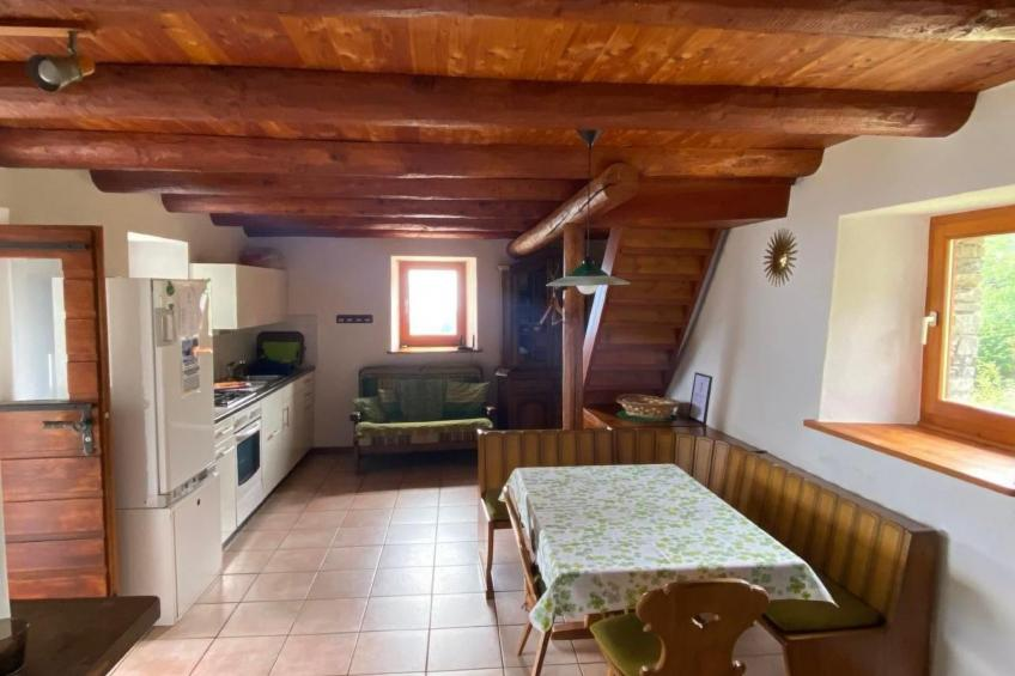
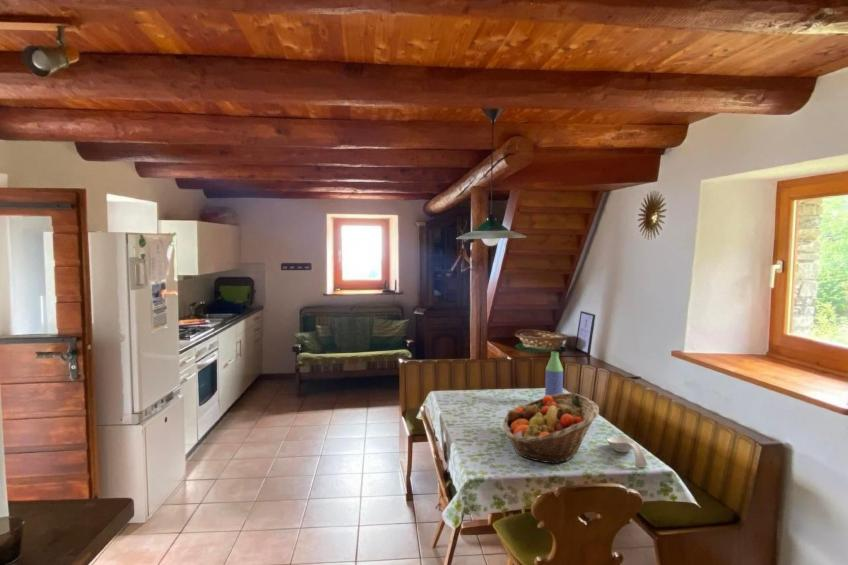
+ fruit basket [502,392,600,465]
+ spoon rest [606,436,648,468]
+ bottle [544,351,564,396]
